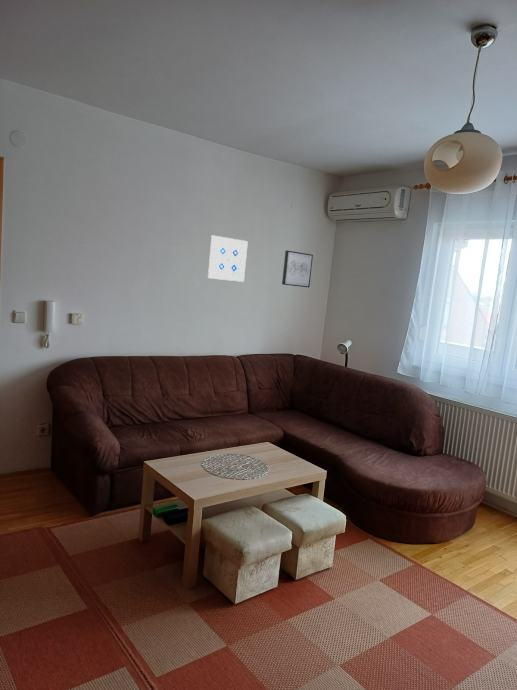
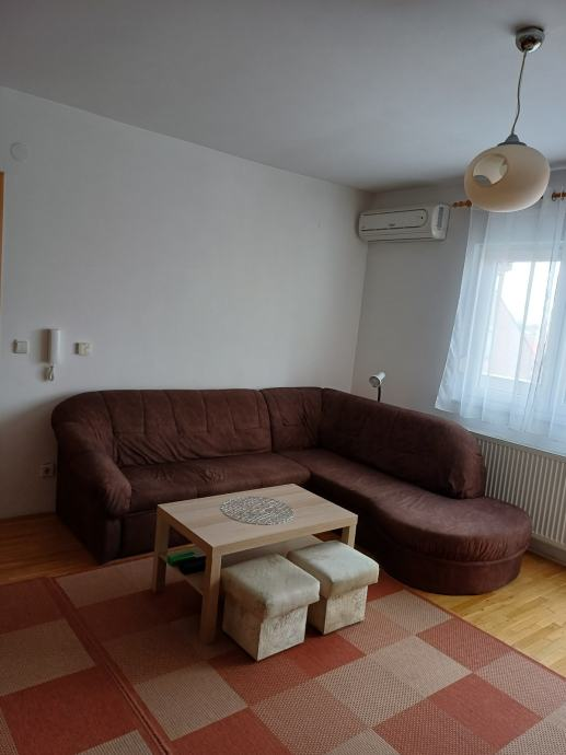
- wall art [281,250,314,288]
- wall art [207,235,249,283]
